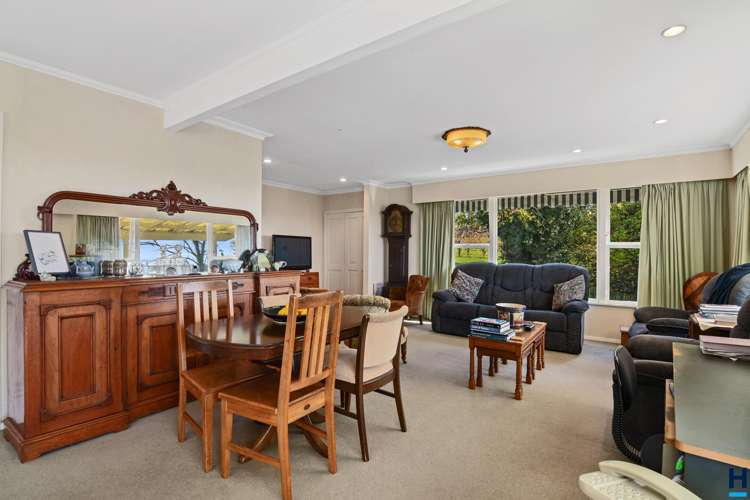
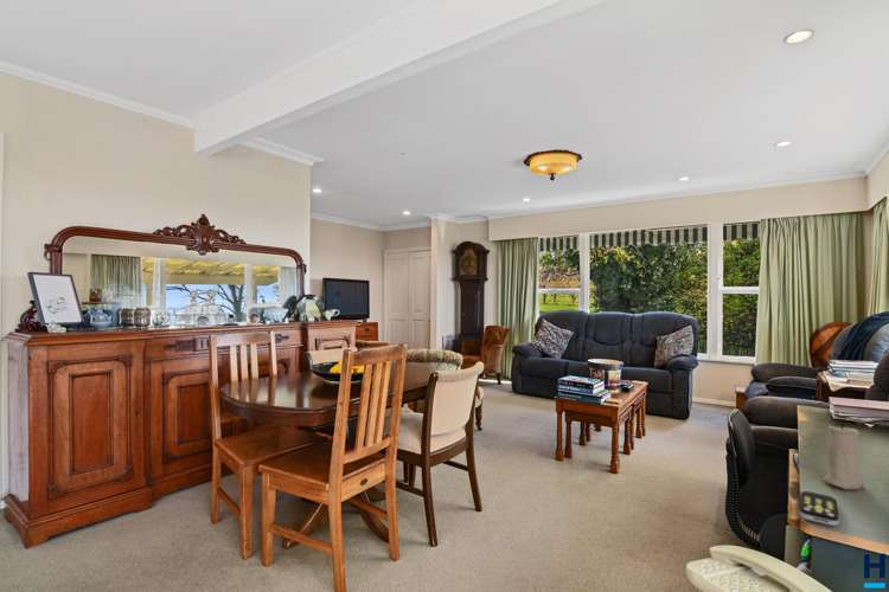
+ remote control [798,490,840,527]
+ candle [823,420,866,491]
